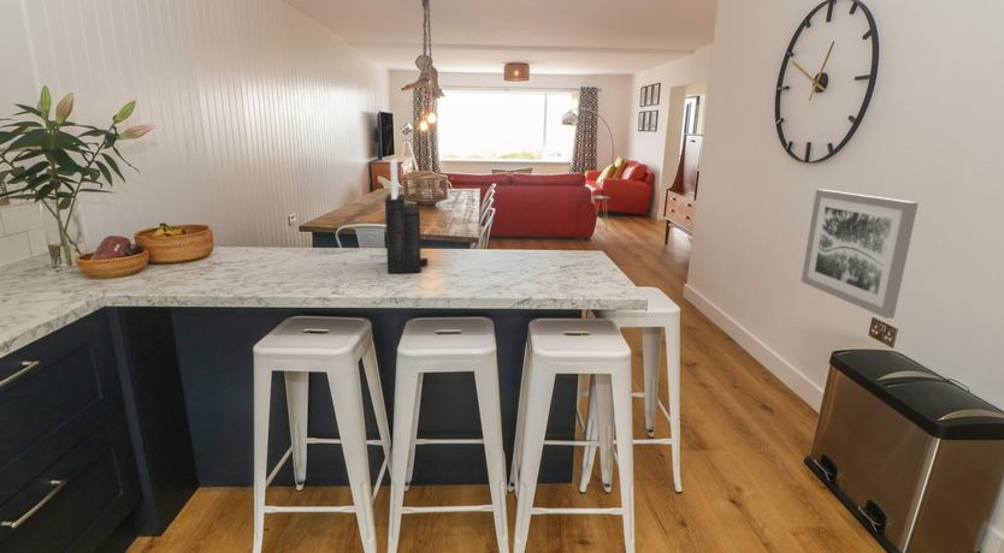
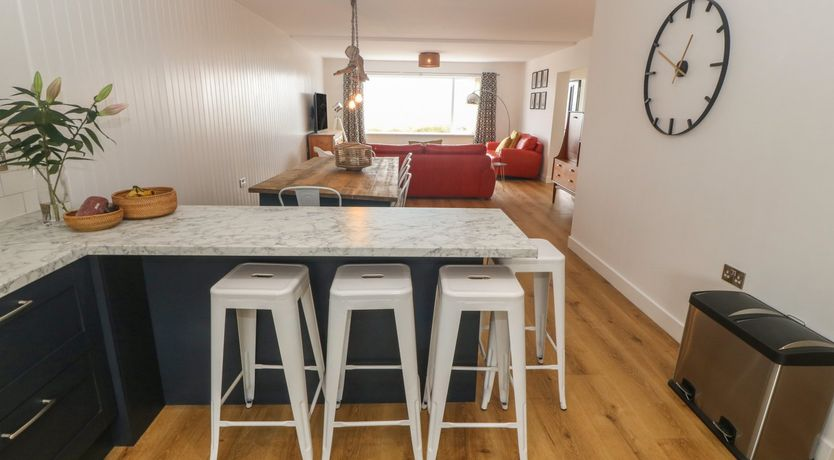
- wall art [801,188,920,320]
- knife block [384,157,429,274]
